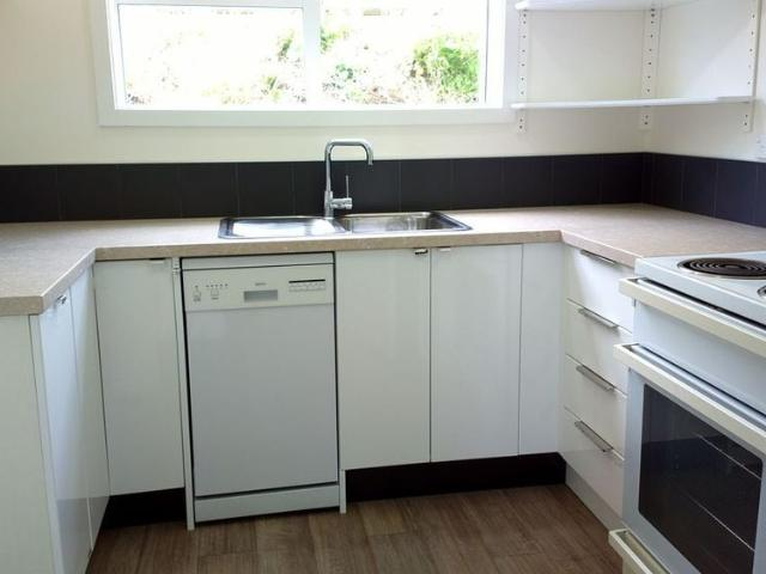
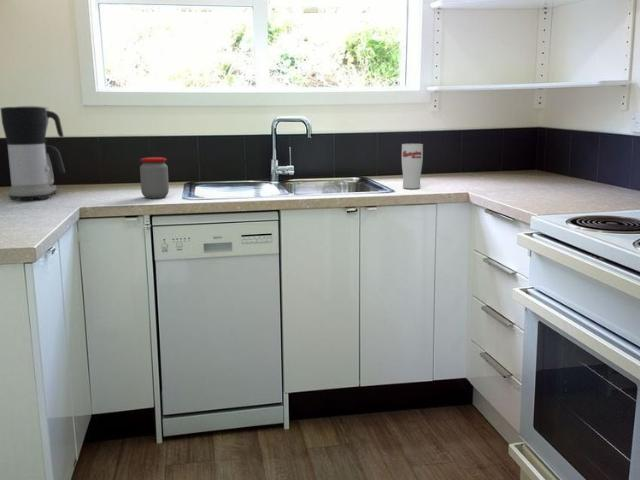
+ jar [139,156,170,199]
+ coffee maker [0,105,66,201]
+ cup [401,143,424,190]
